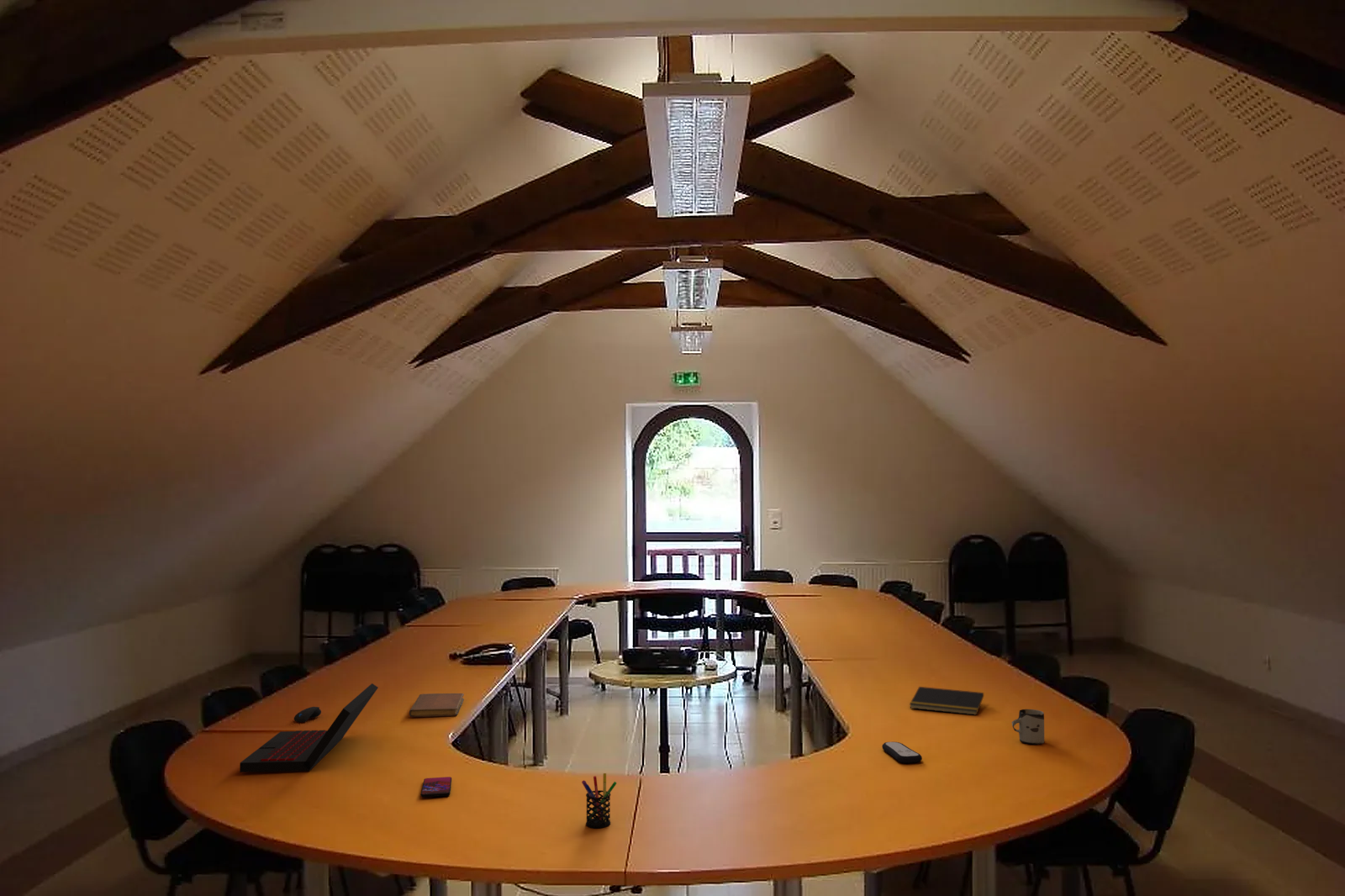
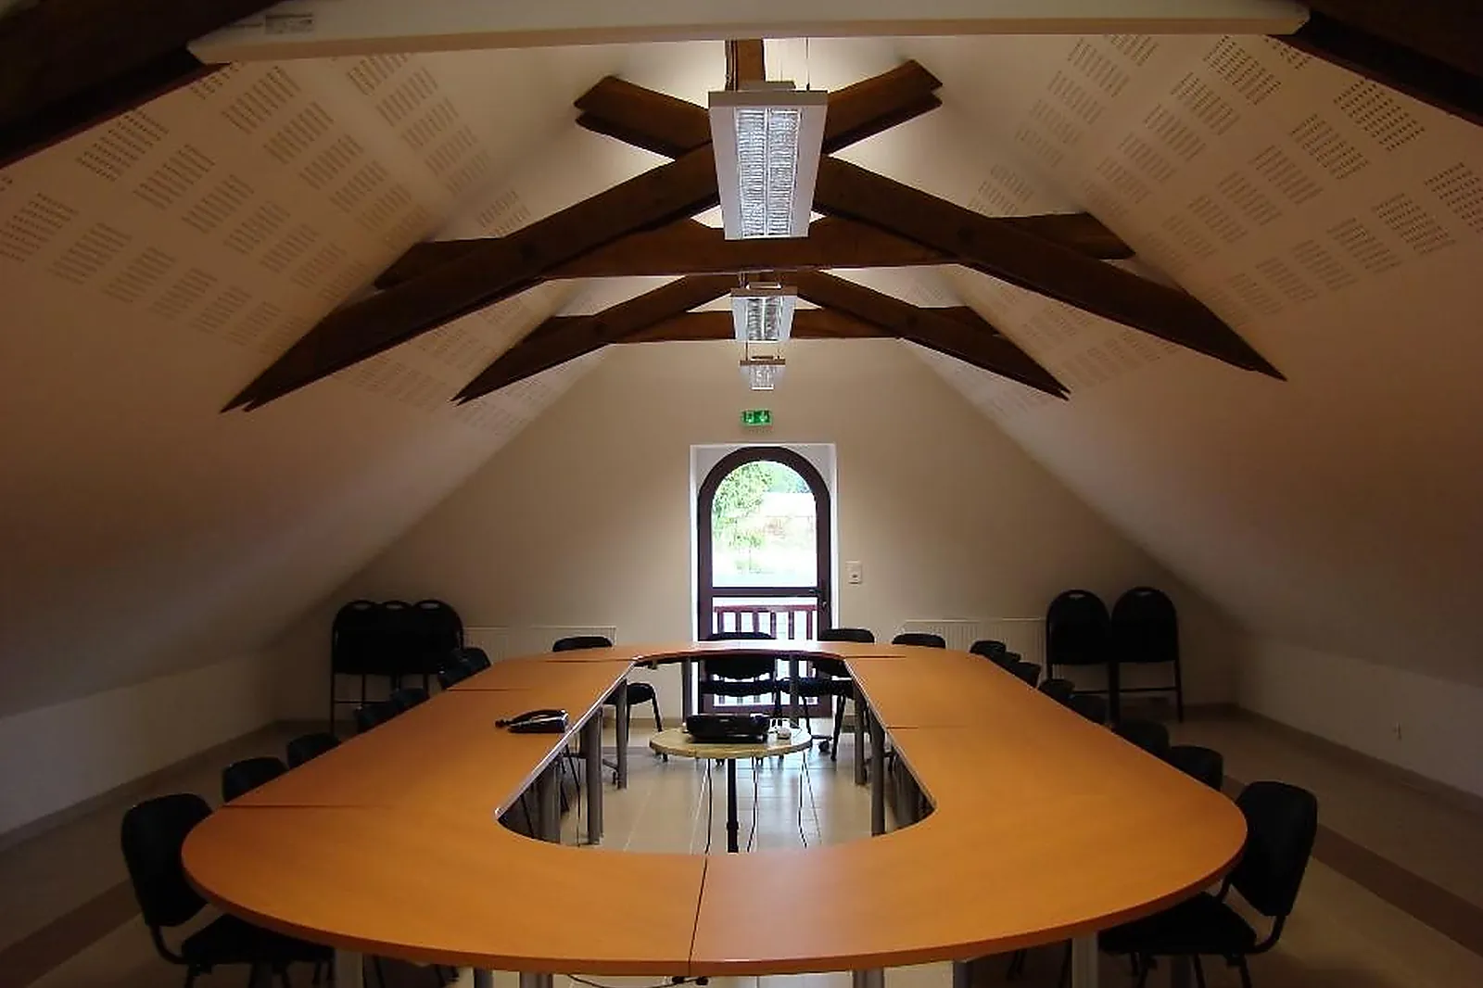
- cup [1011,709,1045,746]
- laptop [239,683,379,773]
- pen holder [581,772,617,829]
- remote control [881,741,923,764]
- notepad [909,686,984,716]
- smartphone [420,776,452,798]
- notebook [409,693,465,718]
- computer mouse [293,706,322,723]
